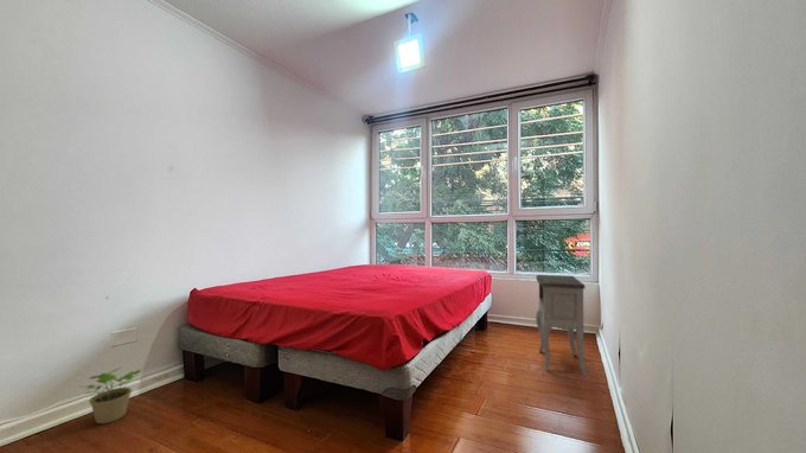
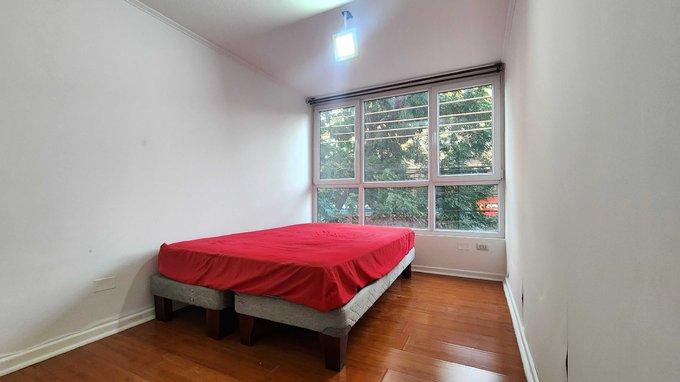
- potted plant [78,365,142,425]
- nightstand [535,274,589,377]
